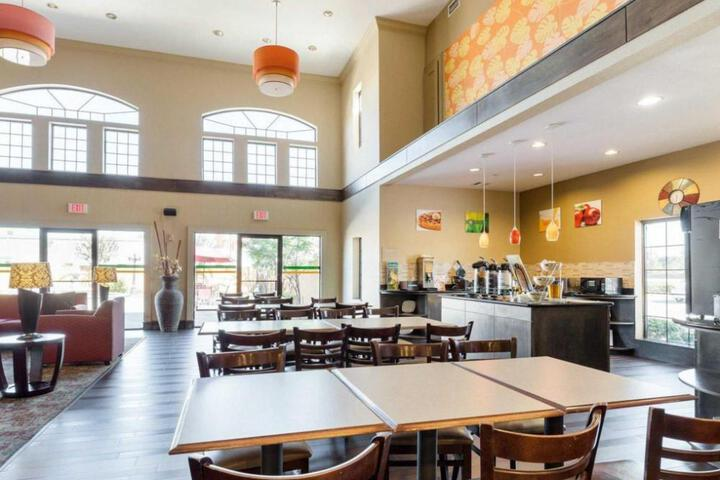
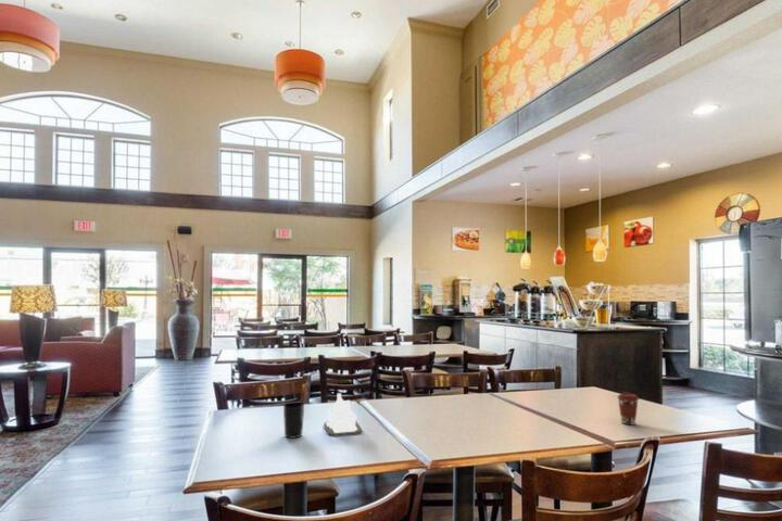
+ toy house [323,392,363,437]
+ cup [282,401,305,440]
+ coffee cup [616,392,640,425]
